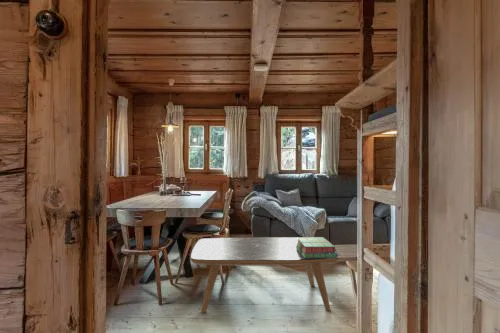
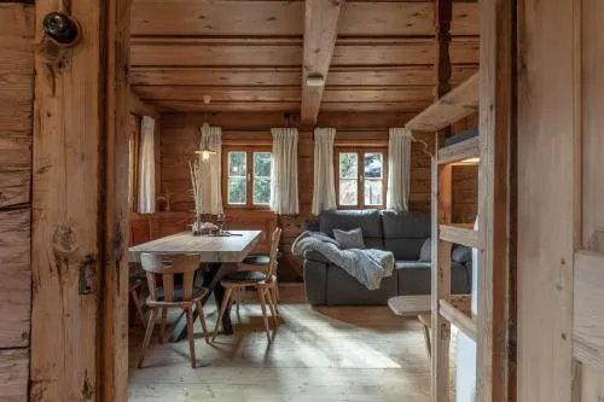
- coffee table [190,236,342,314]
- stack of books [296,236,337,258]
